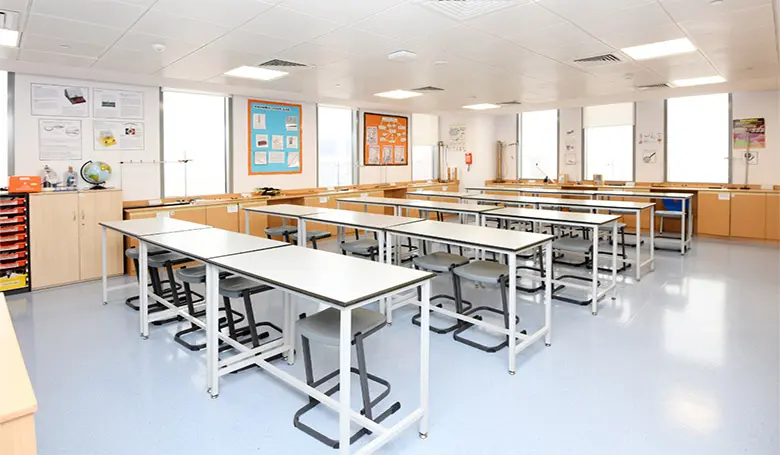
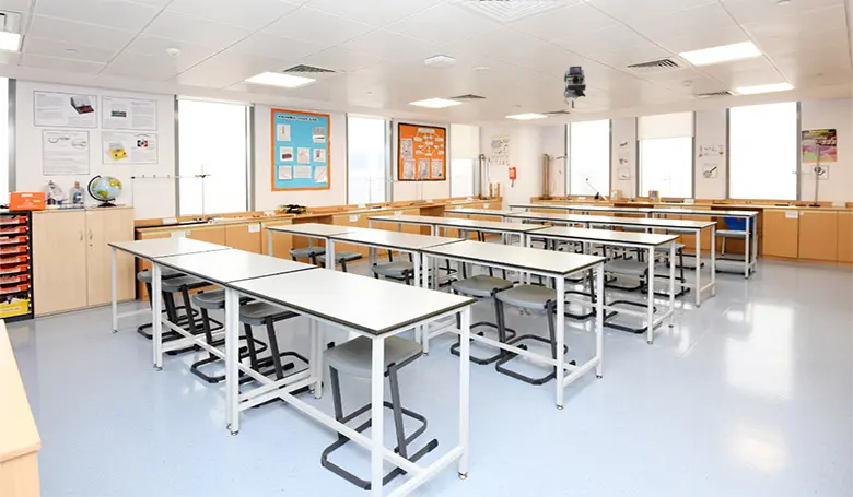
+ camera [563,66,587,109]
